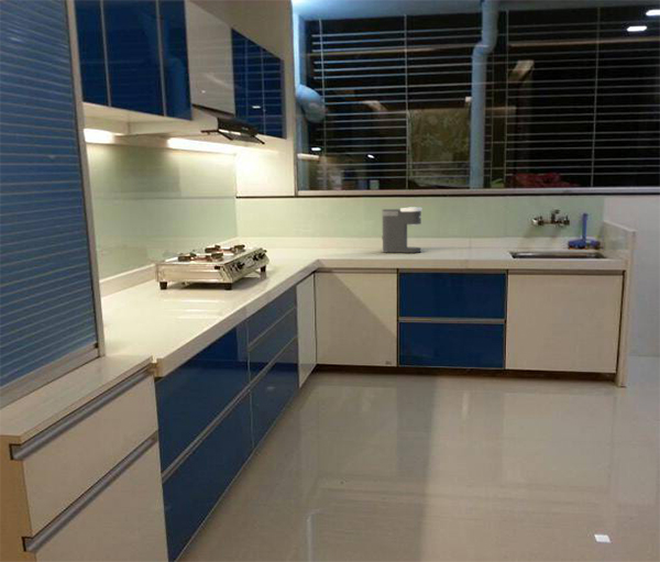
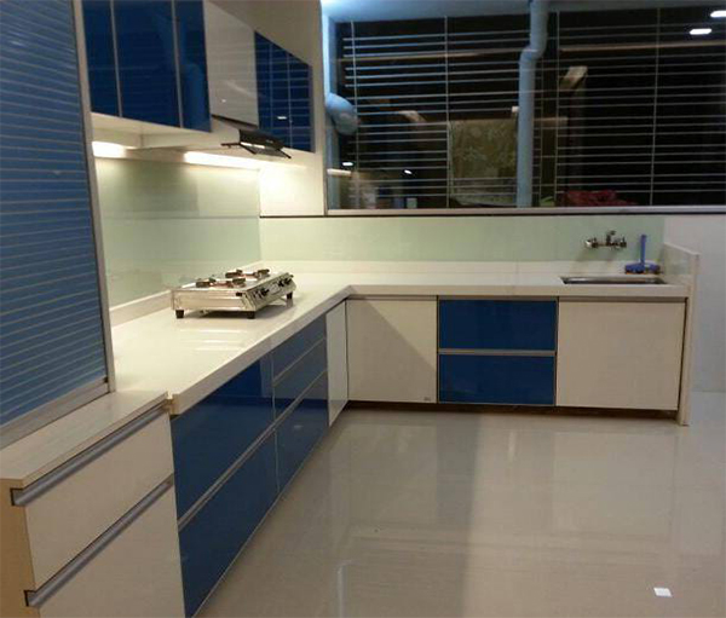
- coffee maker [381,206,424,254]
